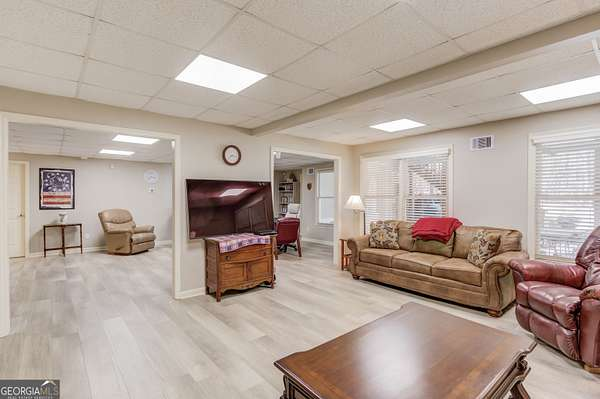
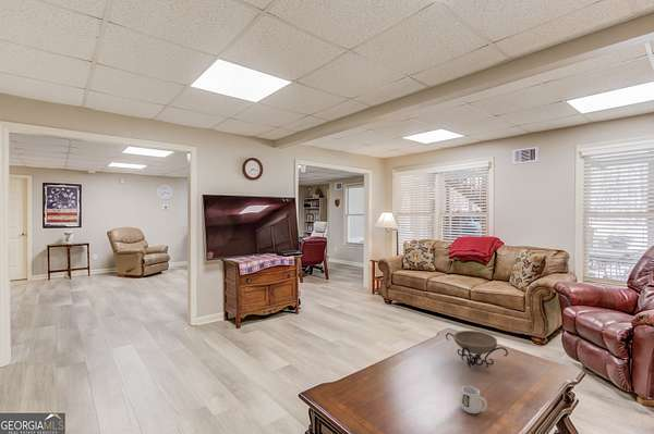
+ decorative bowl [445,330,509,369]
+ mug [459,385,488,414]
